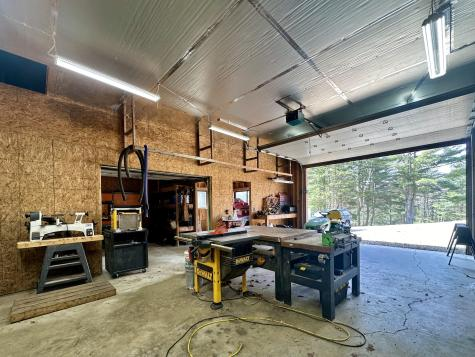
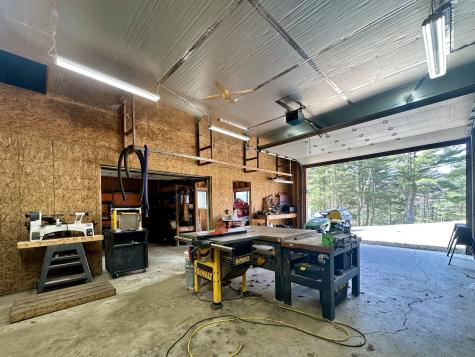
+ ceiling fan [201,80,254,106]
